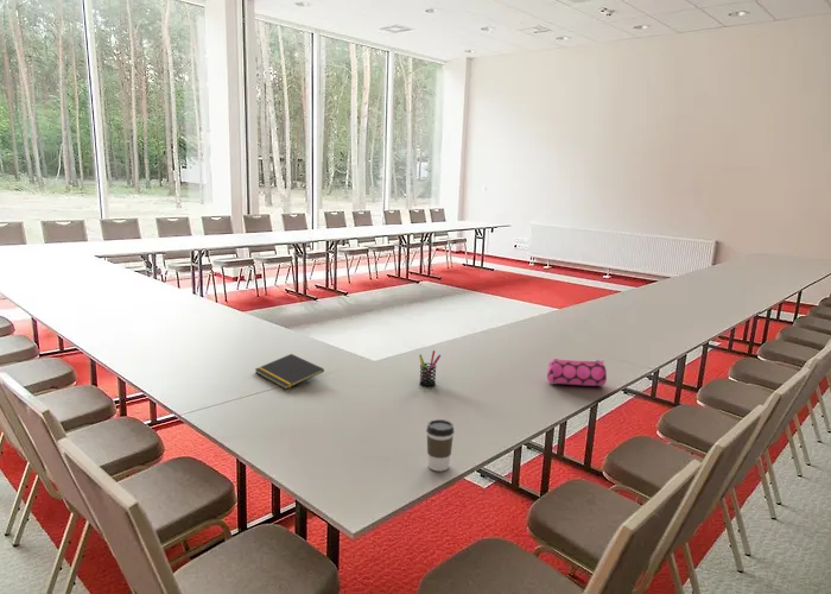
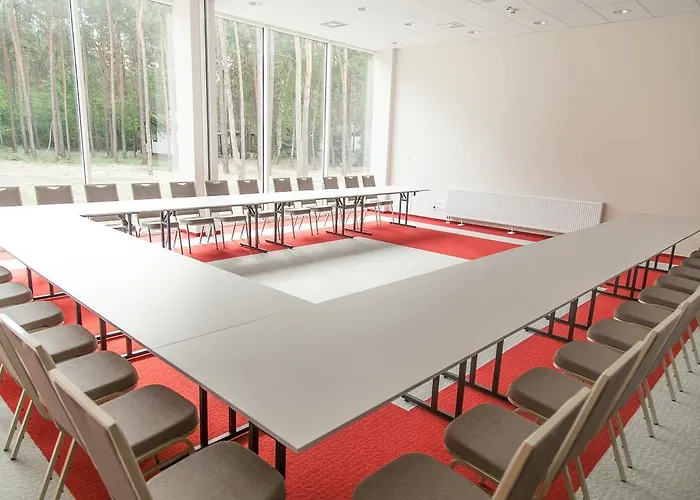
- pen holder [418,349,442,387]
- pencil case [546,358,608,387]
- coffee cup [425,418,455,473]
- notepad [254,353,325,390]
